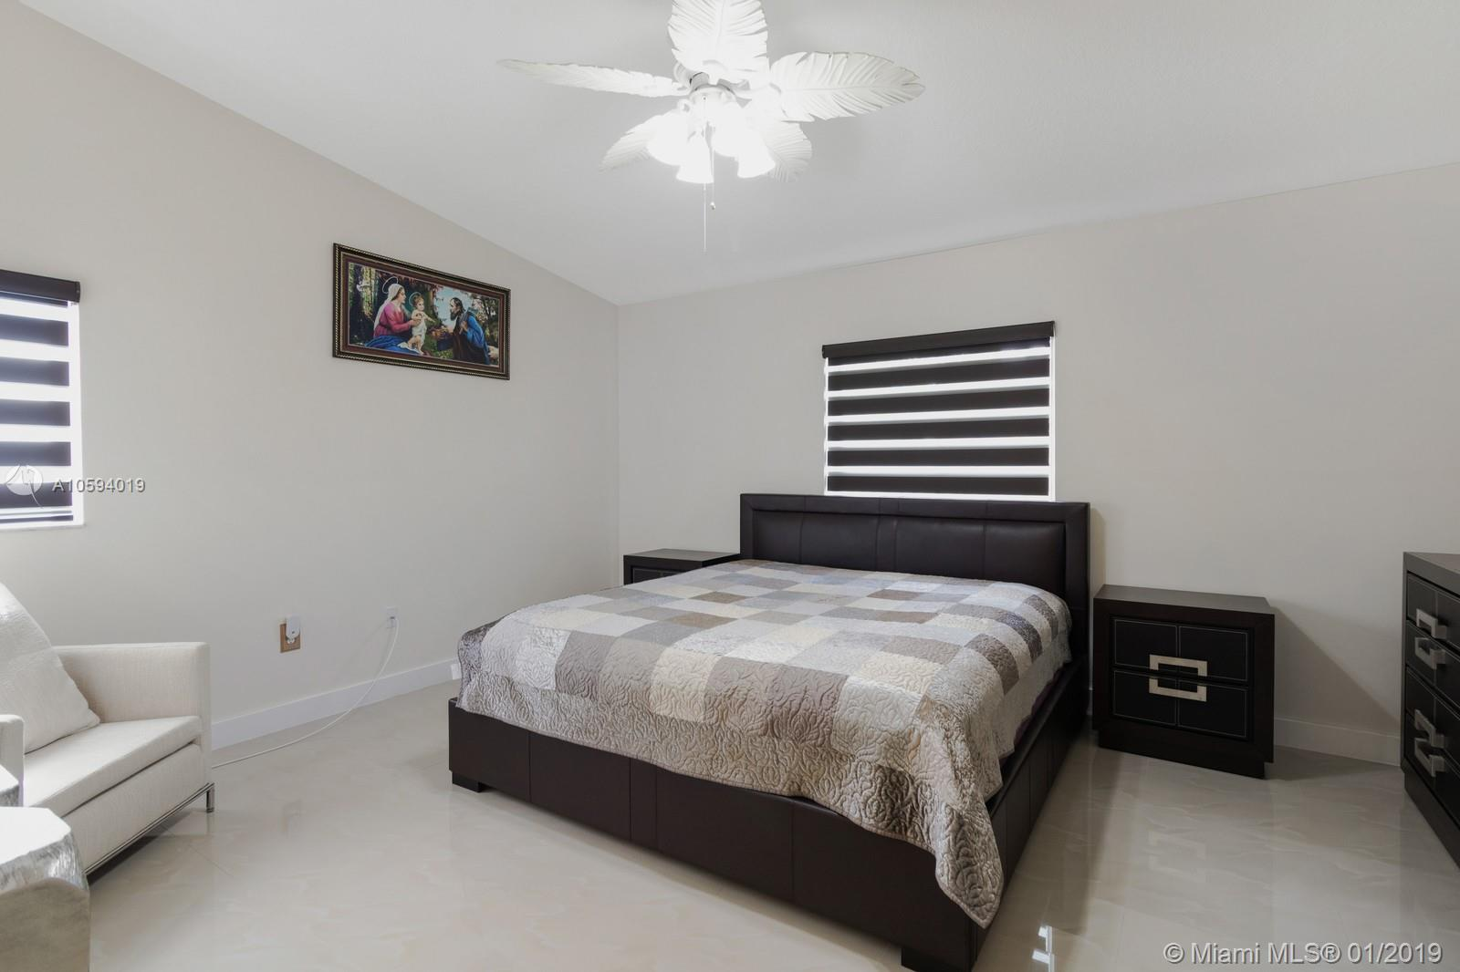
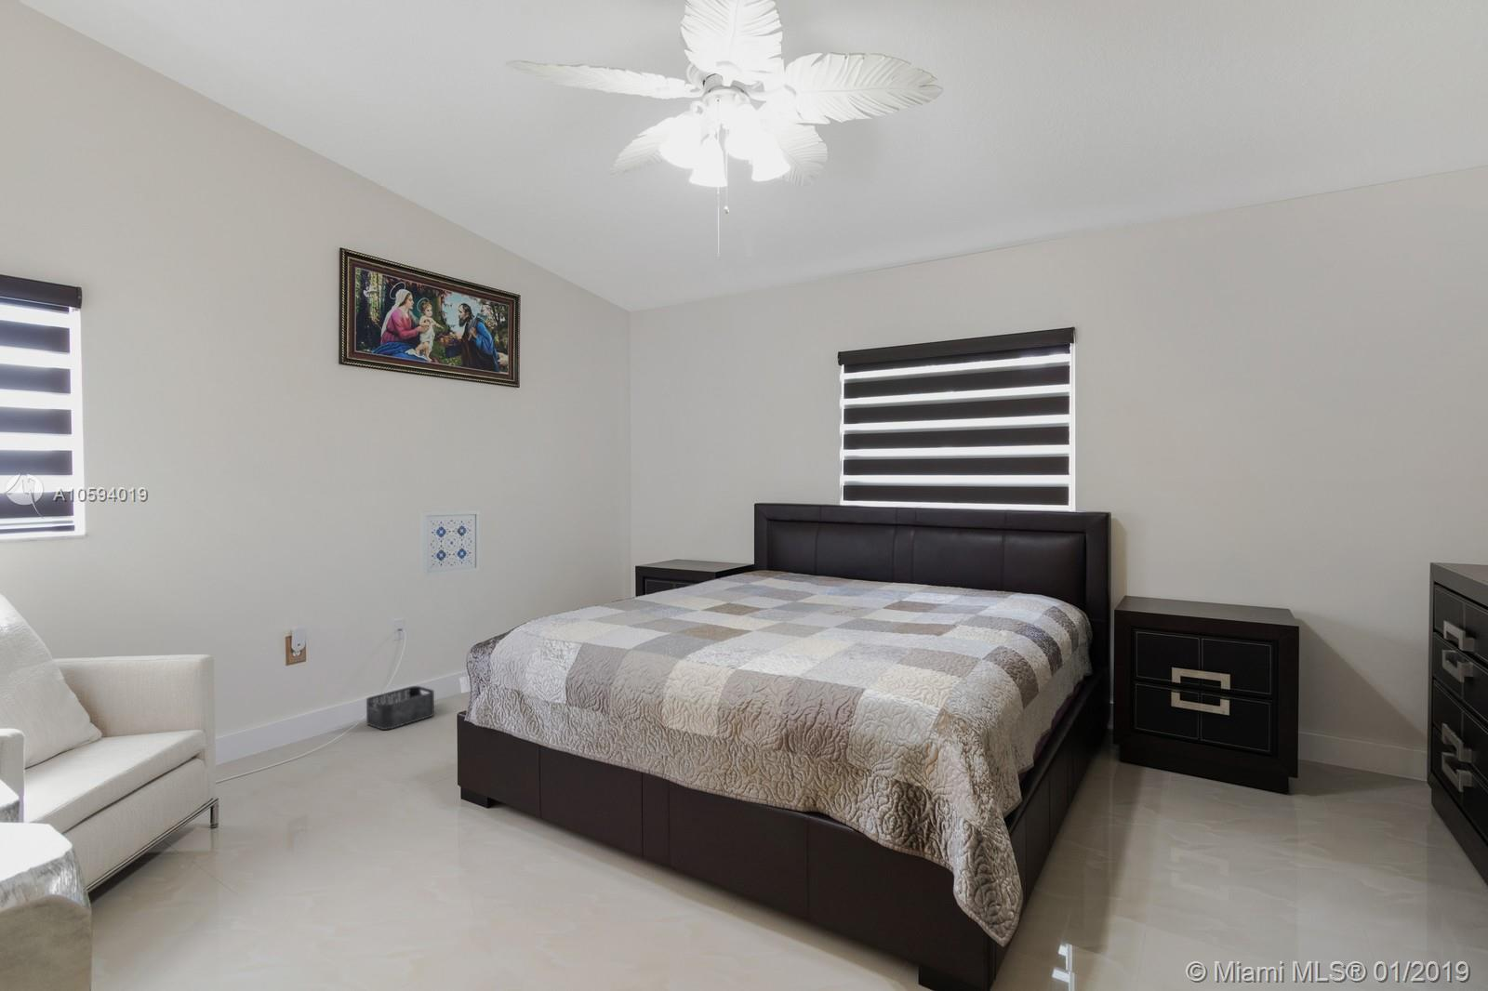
+ storage bin [365,685,435,731]
+ wall art [419,510,481,578]
